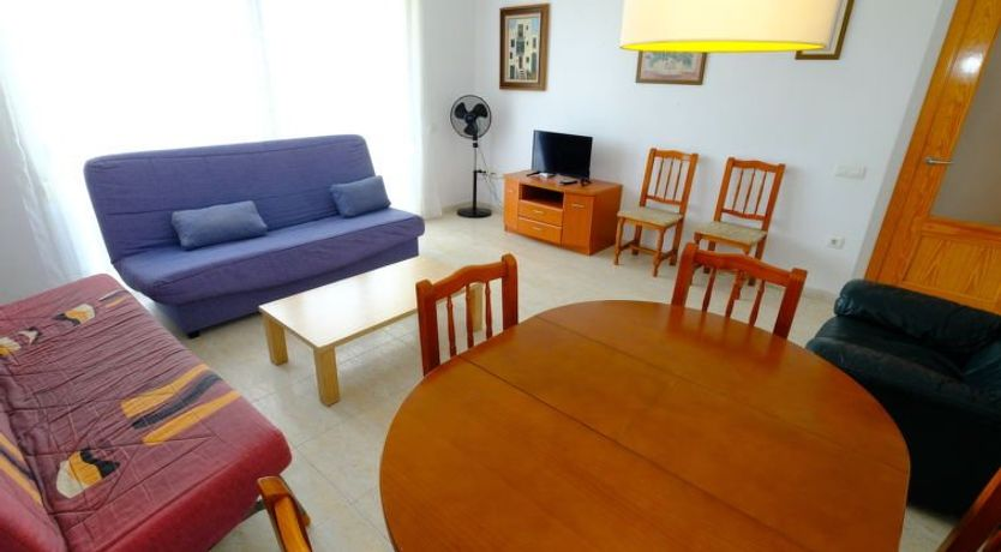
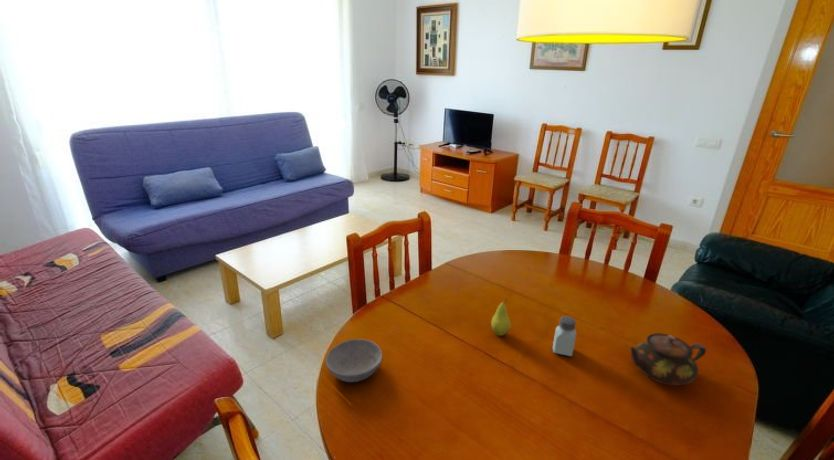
+ bowl [325,338,383,383]
+ fruit [490,298,512,337]
+ teapot [629,332,707,387]
+ saltshaker [552,315,577,357]
